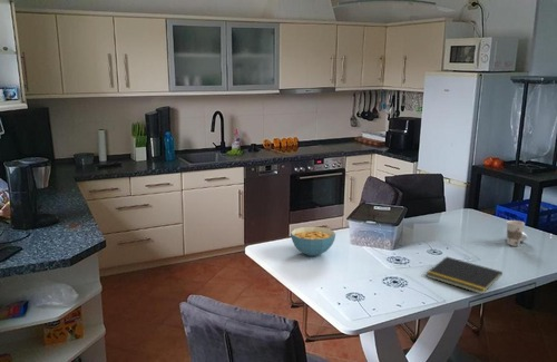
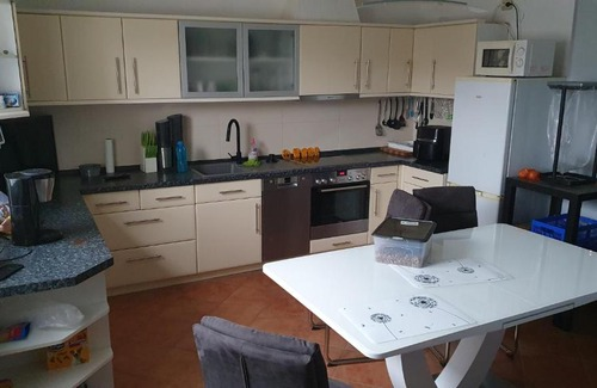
- cup [505,219,529,247]
- cereal bowl [290,226,336,257]
- notepad [424,256,504,295]
